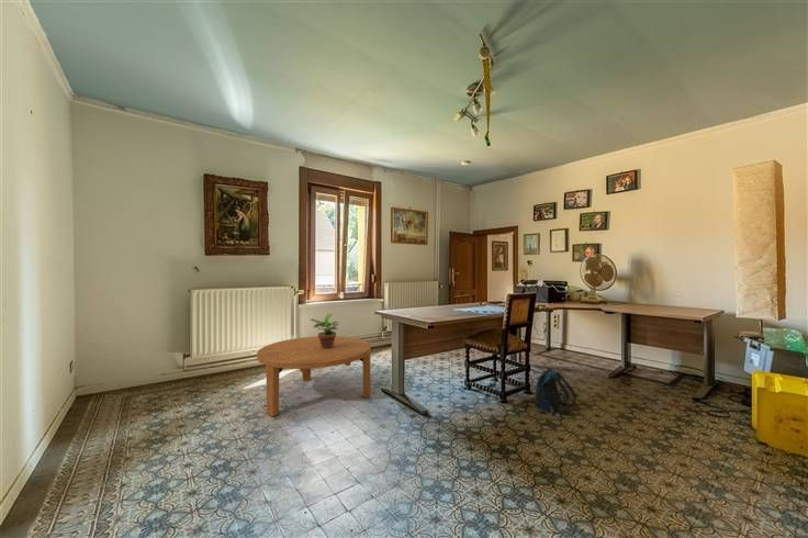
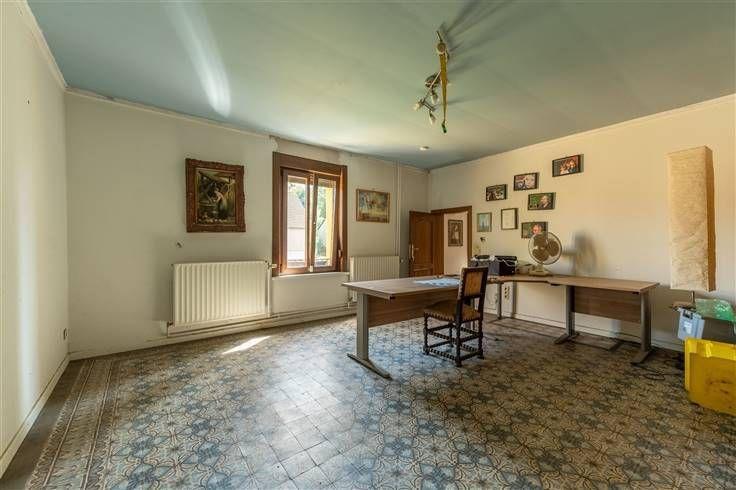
- potted plant [311,313,340,349]
- coffee table [256,335,372,417]
- backpack [535,367,577,417]
